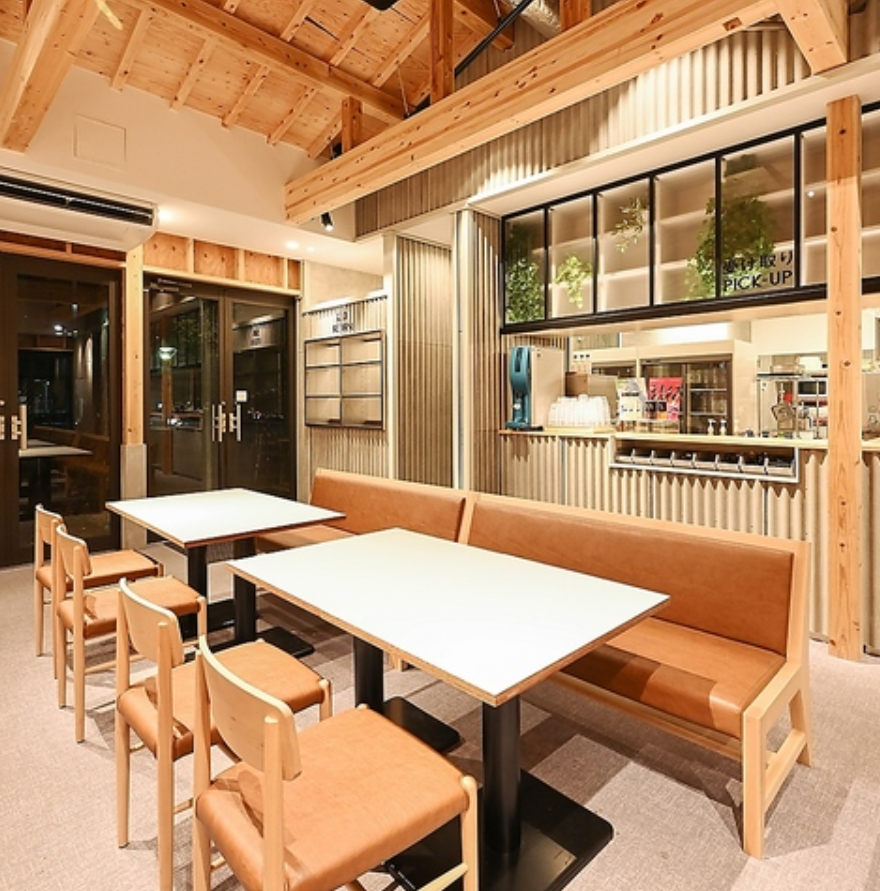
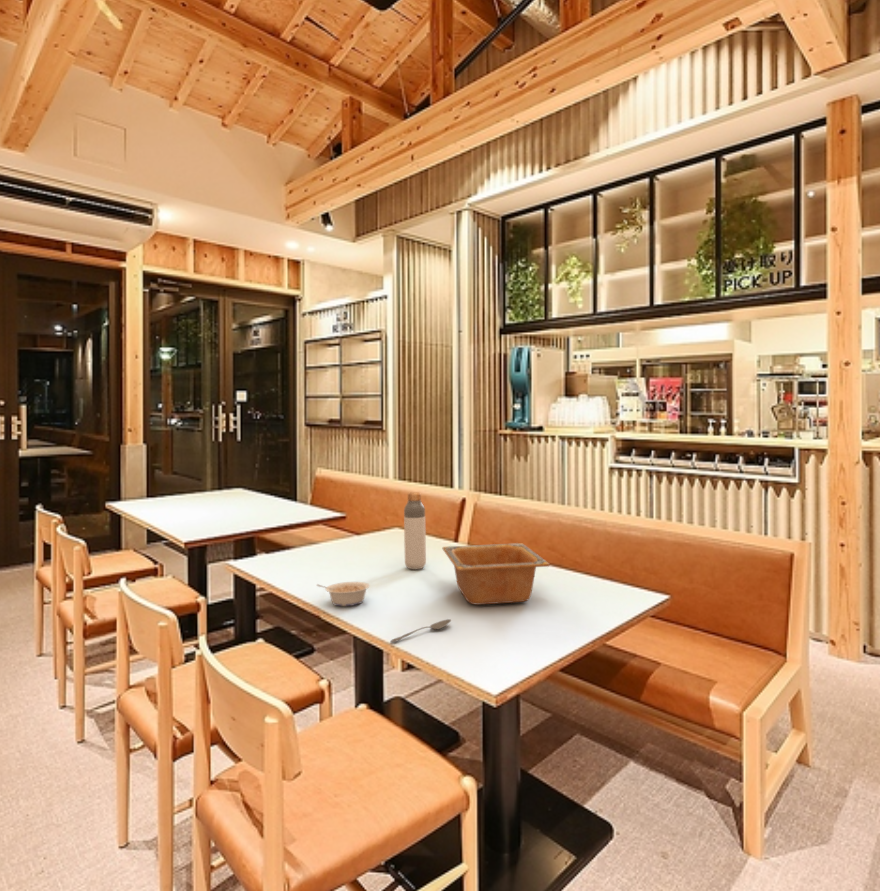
+ spoon [389,618,452,643]
+ bottle [403,491,427,570]
+ legume [316,581,371,607]
+ serving bowl [442,542,551,606]
